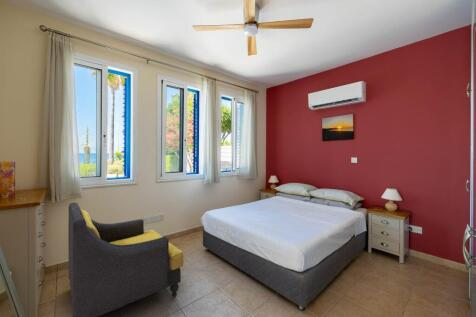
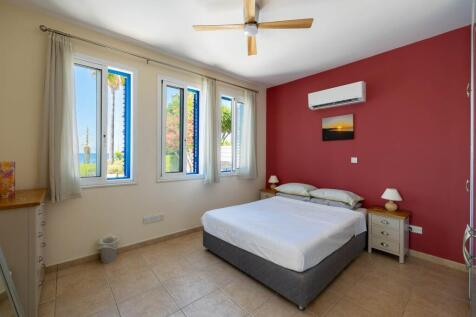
- armchair [67,202,184,317]
